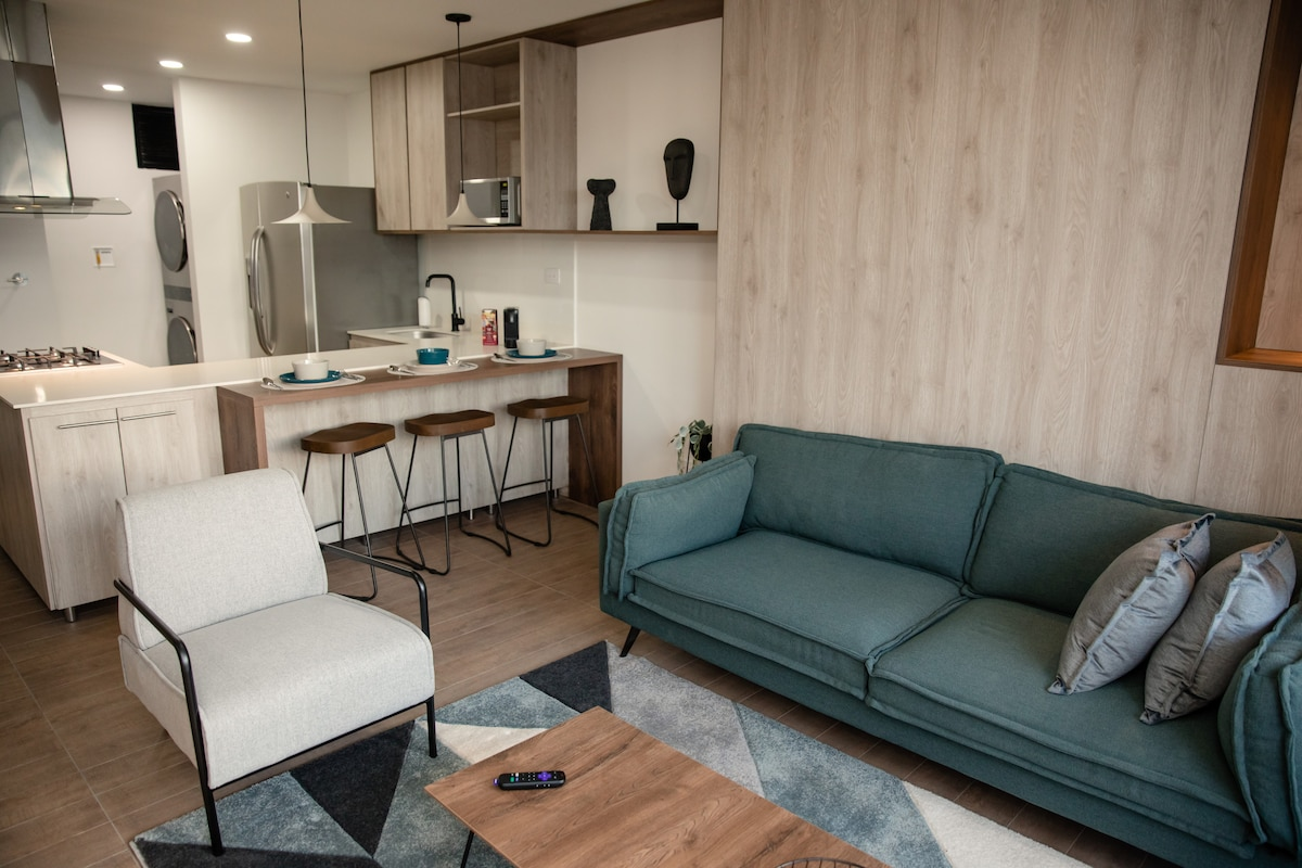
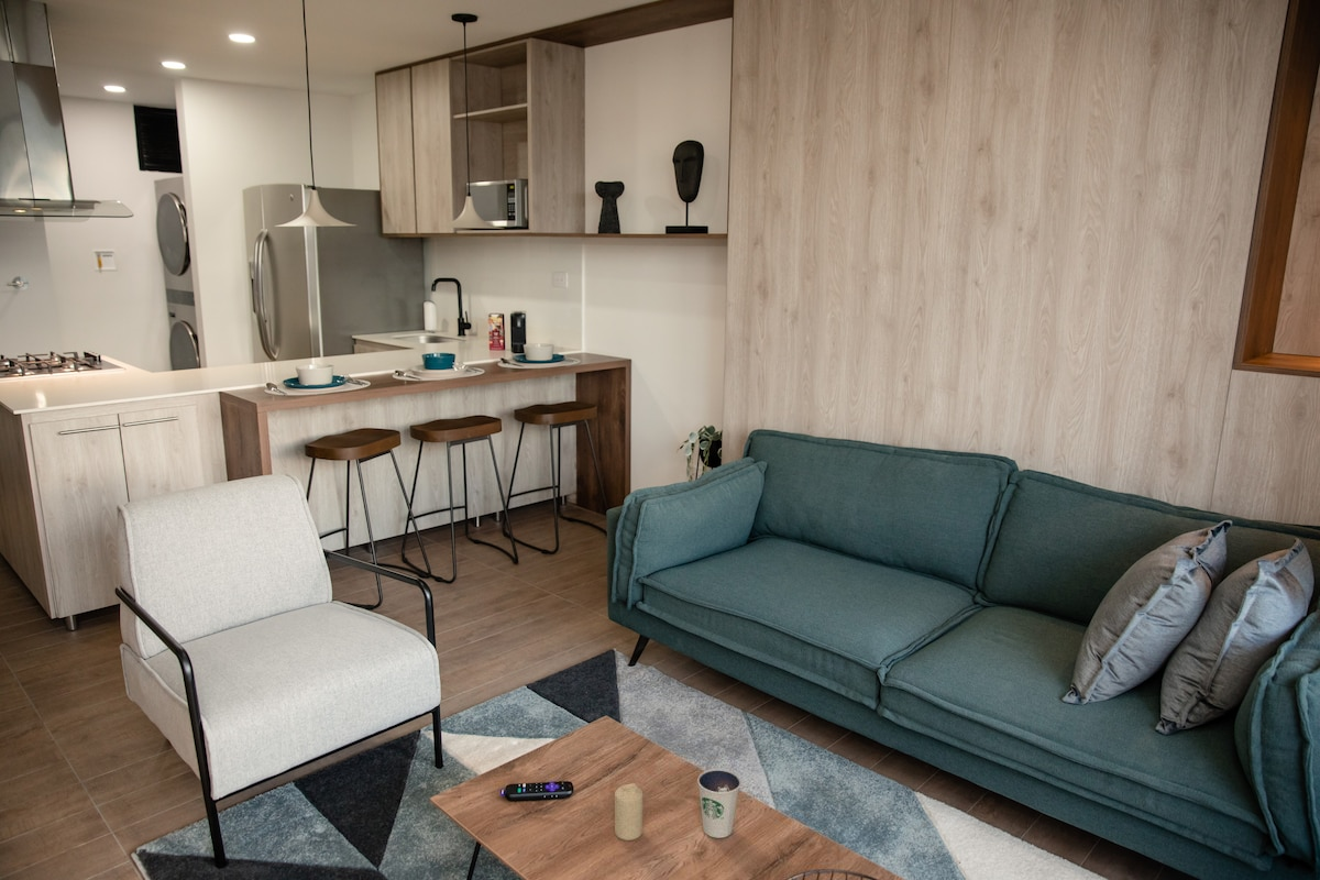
+ dixie cup [696,768,741,839]
+ candle [614,782,644,842]
